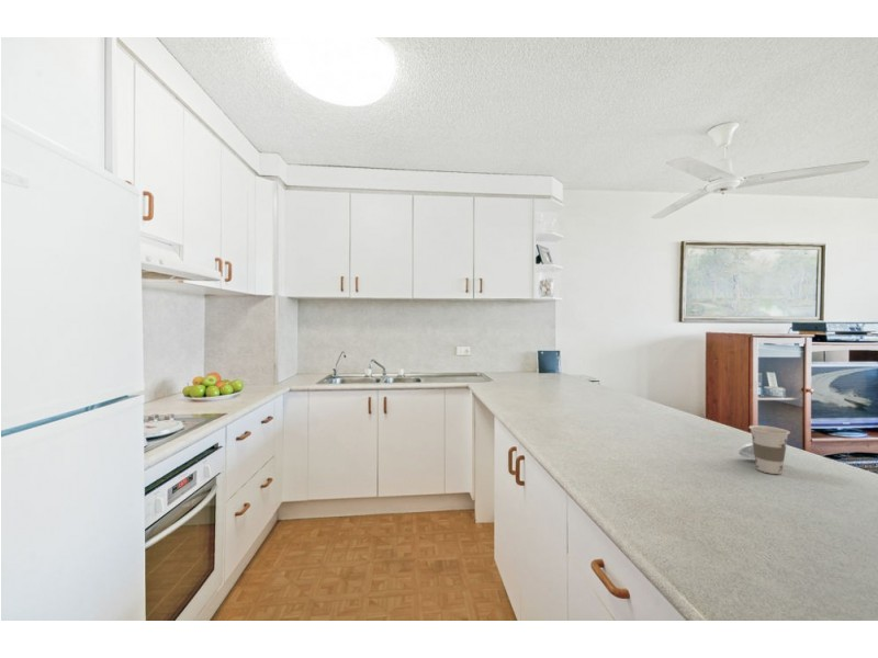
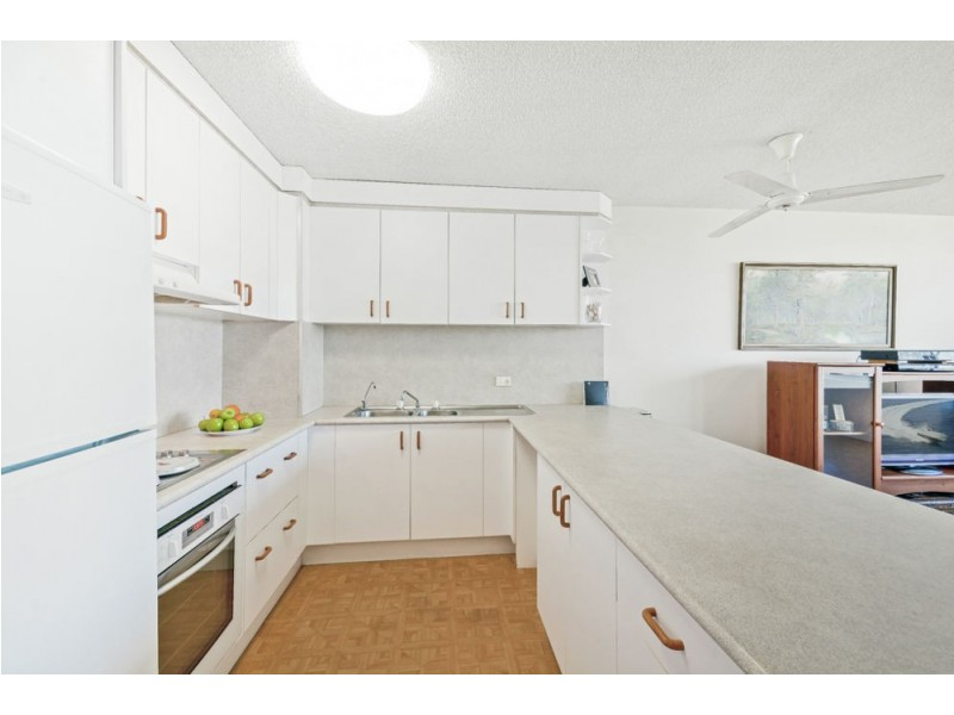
- cup [738,424,791,475]
